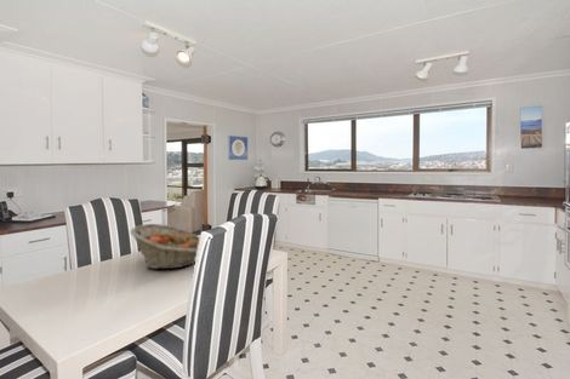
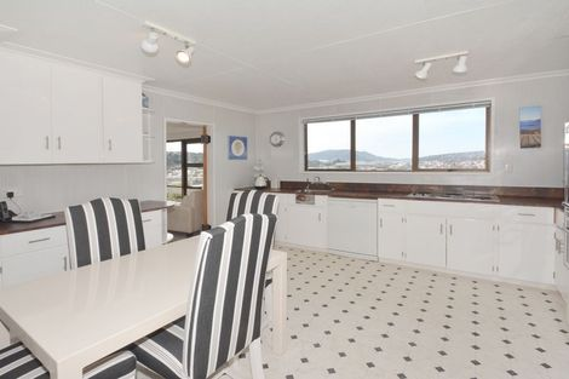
- fruit basket [130,223,200,270]
